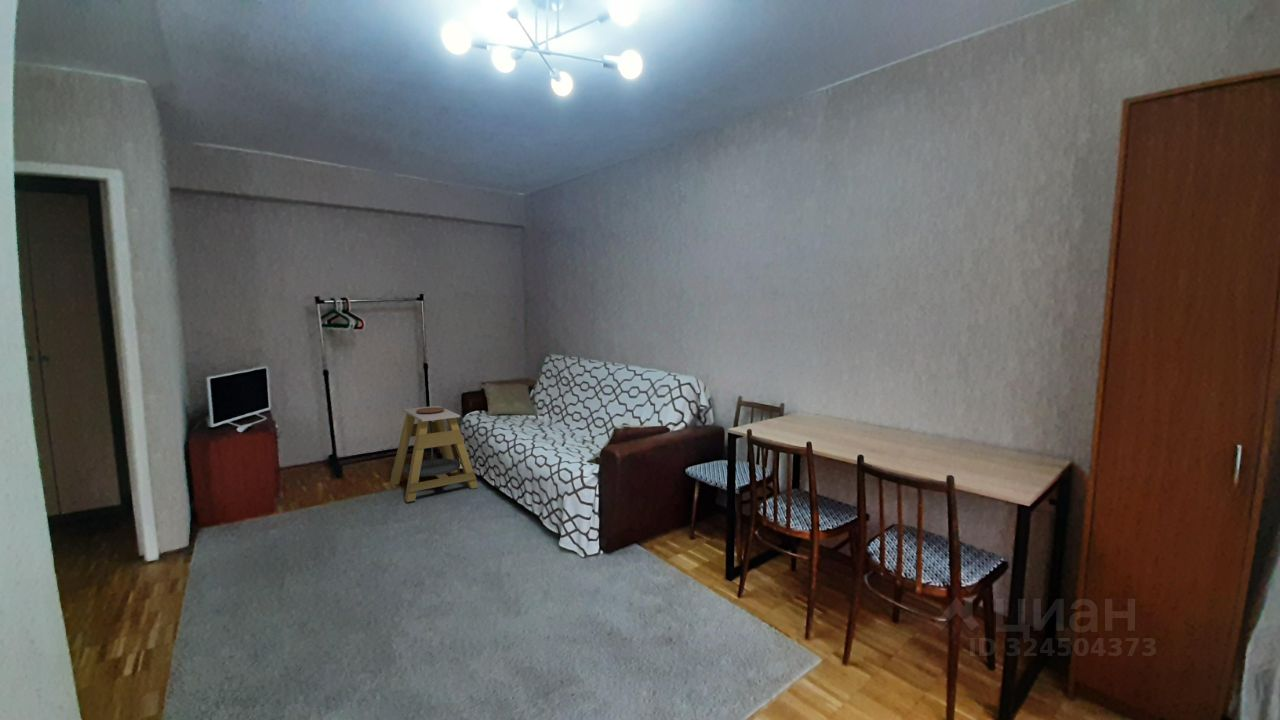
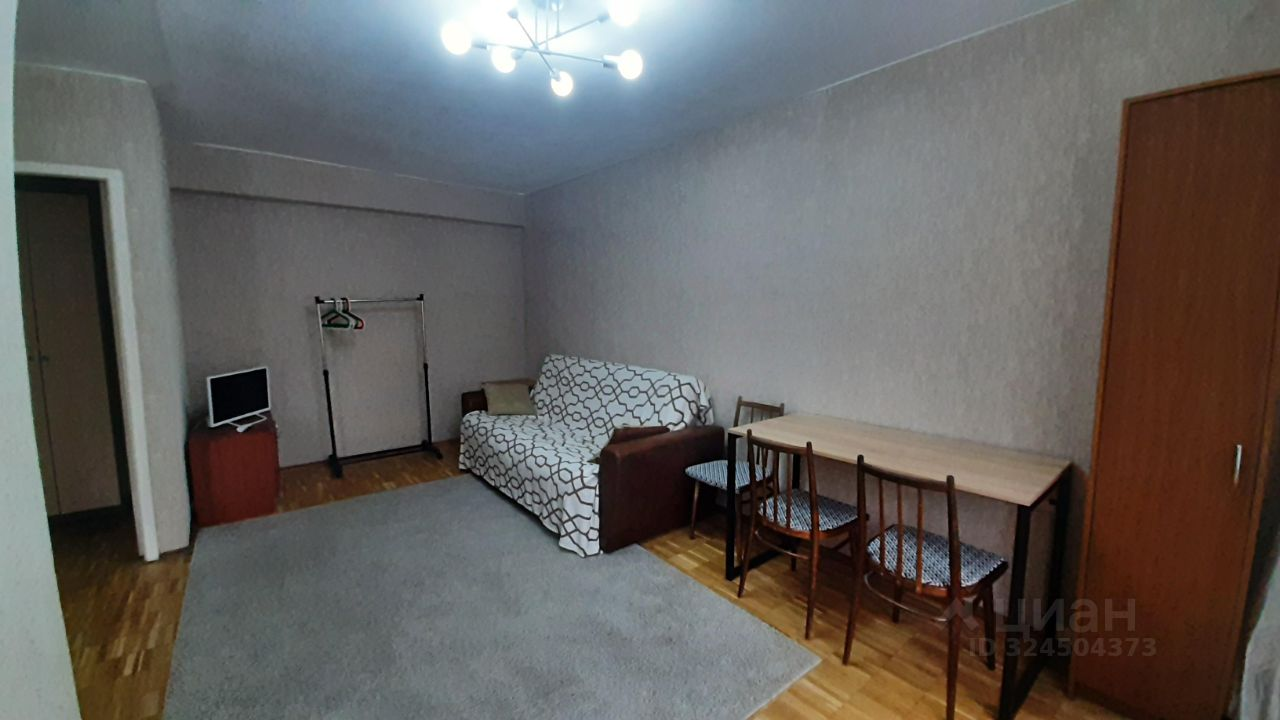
- side table [389,405,479,503]
